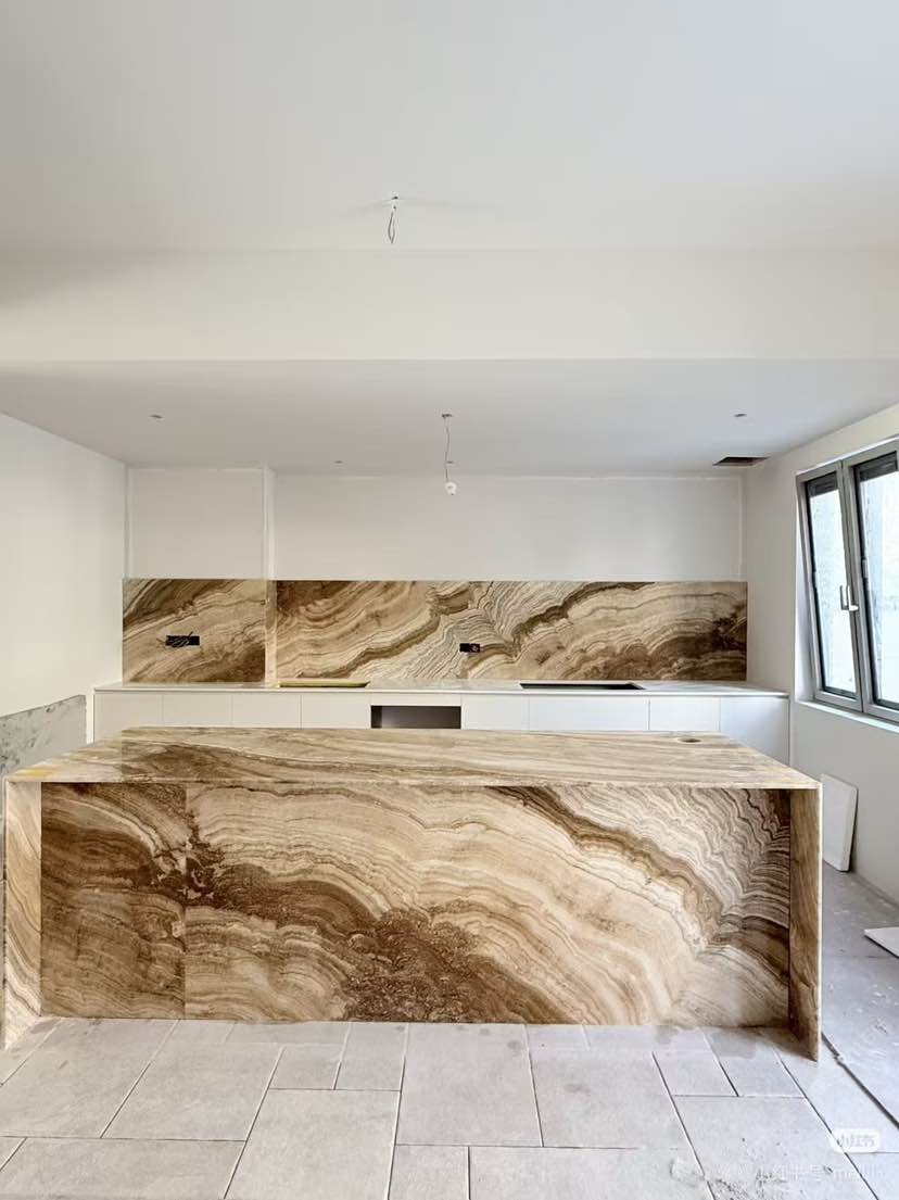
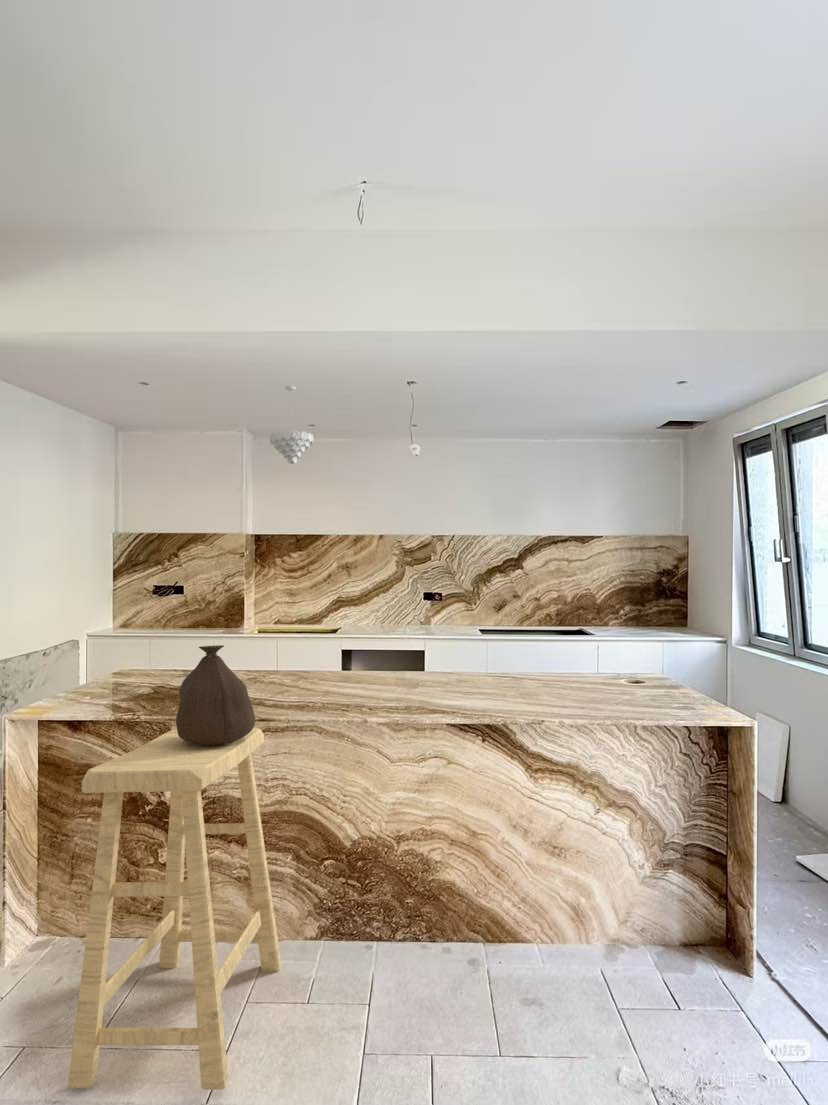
+ pendant light [269,385,314,465]
+ stool [67,727,283,1091]
+ bag [175,644,256,746]
